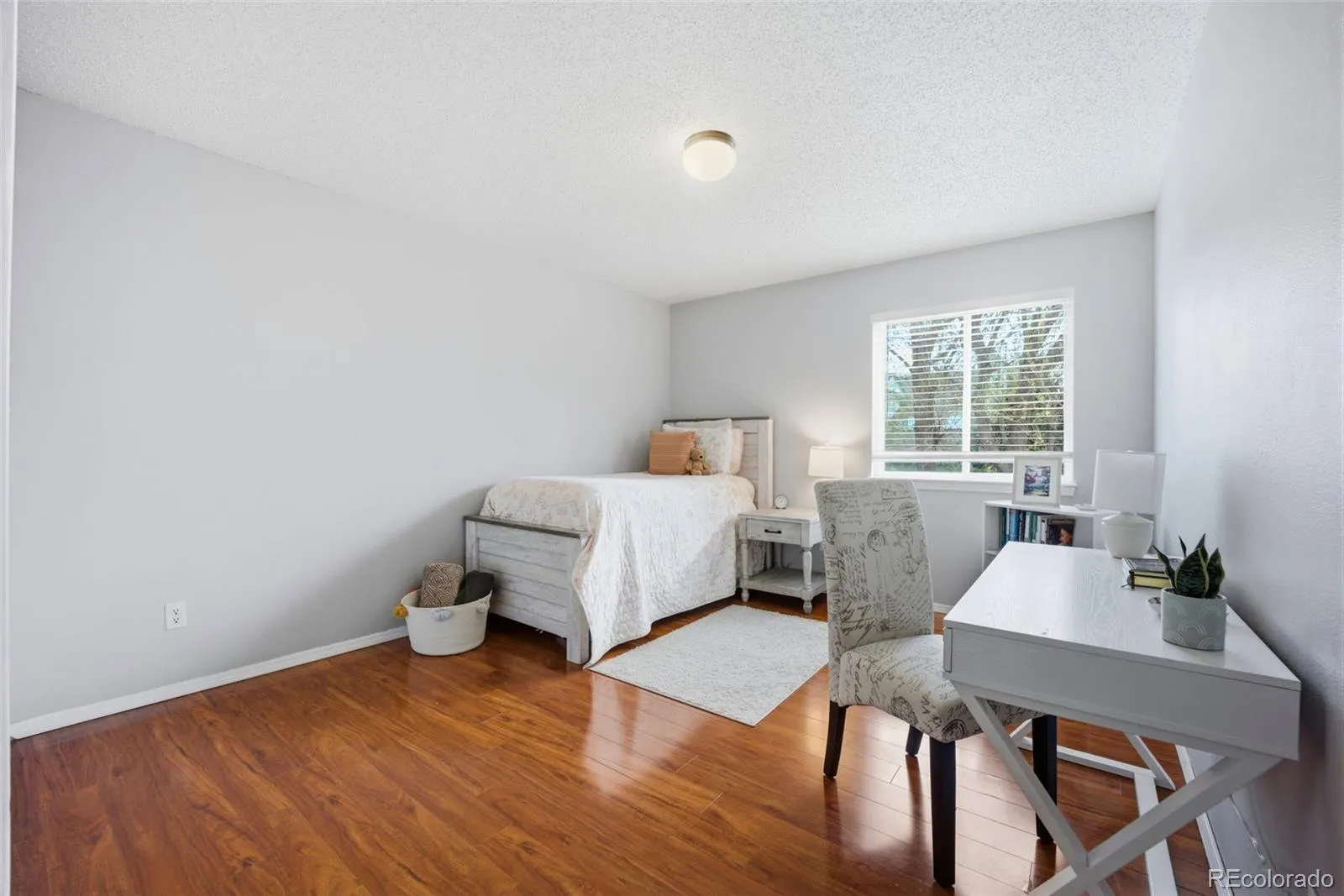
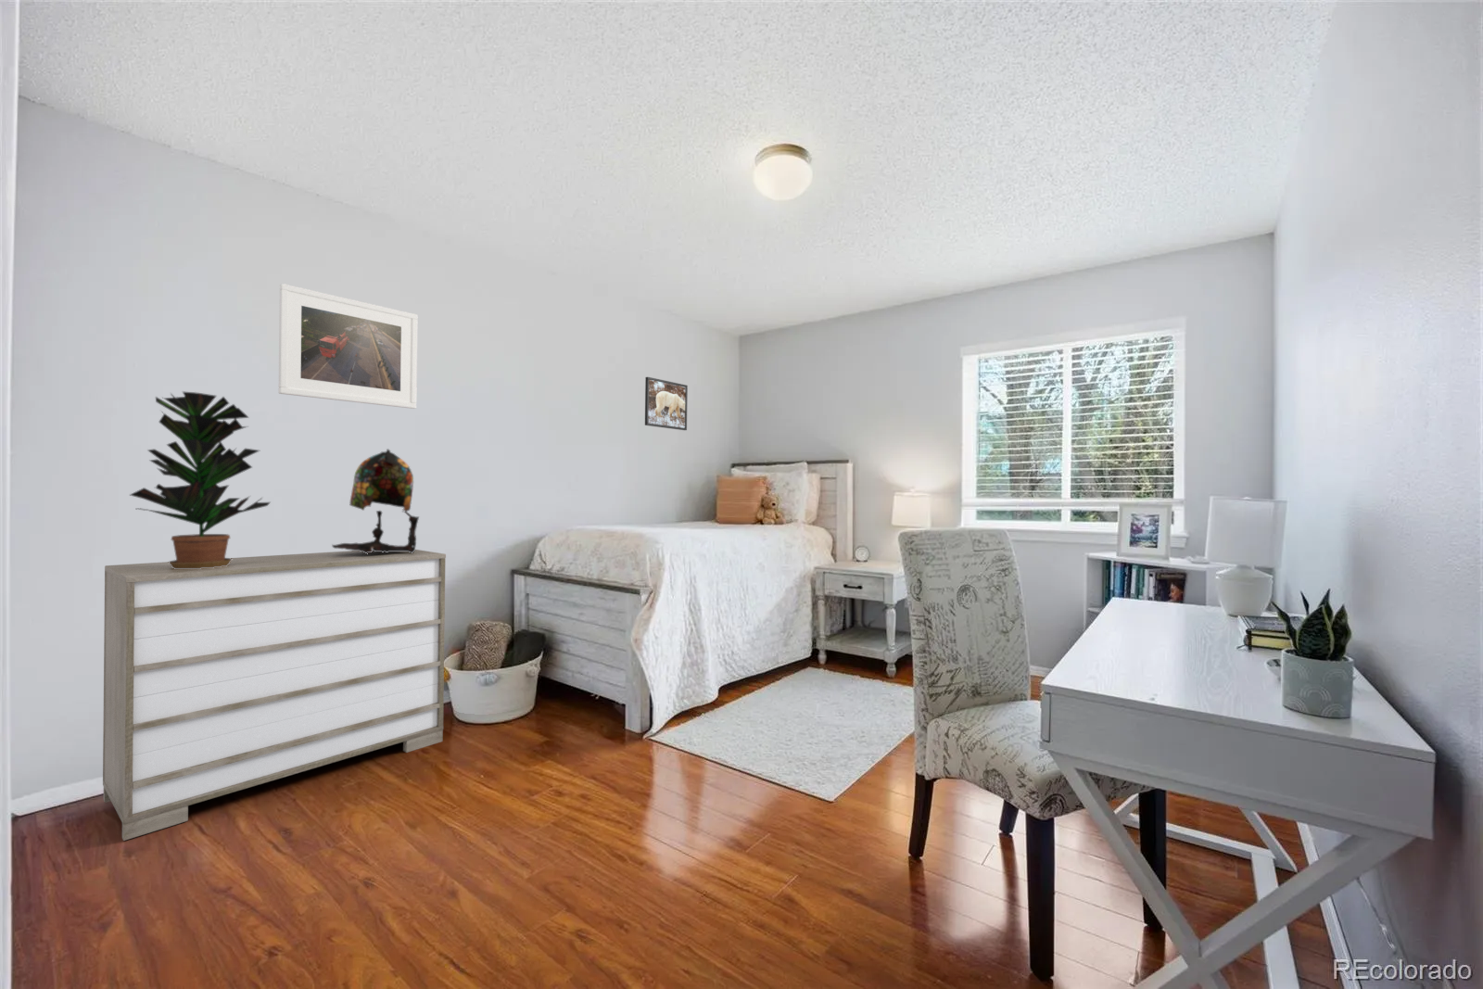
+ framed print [644,376,689,430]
+ dresser [102,549,447,841]
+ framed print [278,283,418,410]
+ table lamp [331,448,420,553]
+ potted plant [129,391,271,570]
